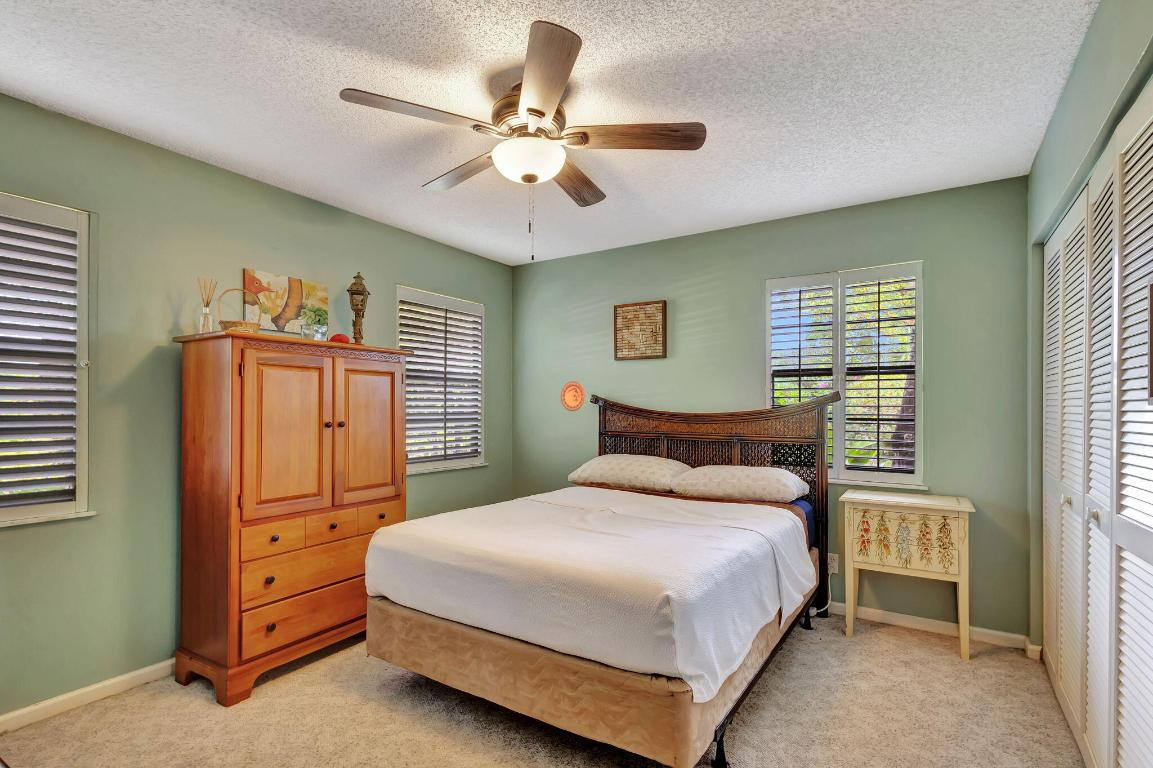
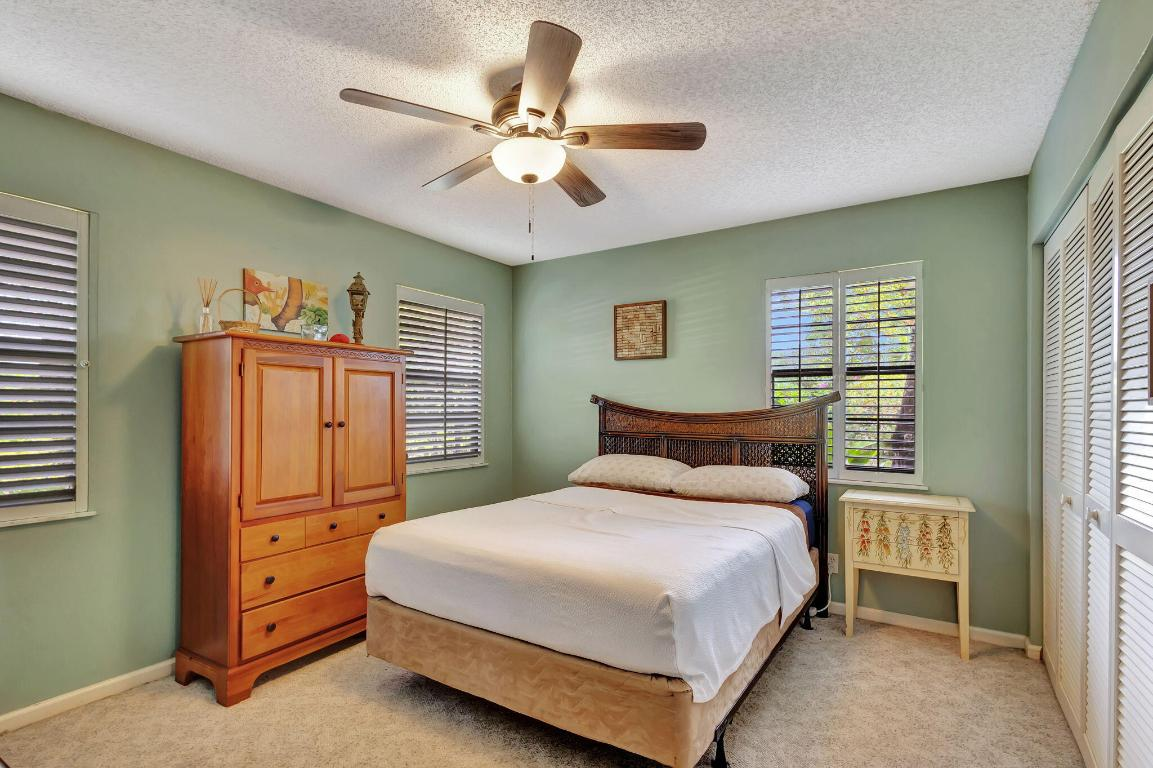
- decorative plate [560,381,586,412]
